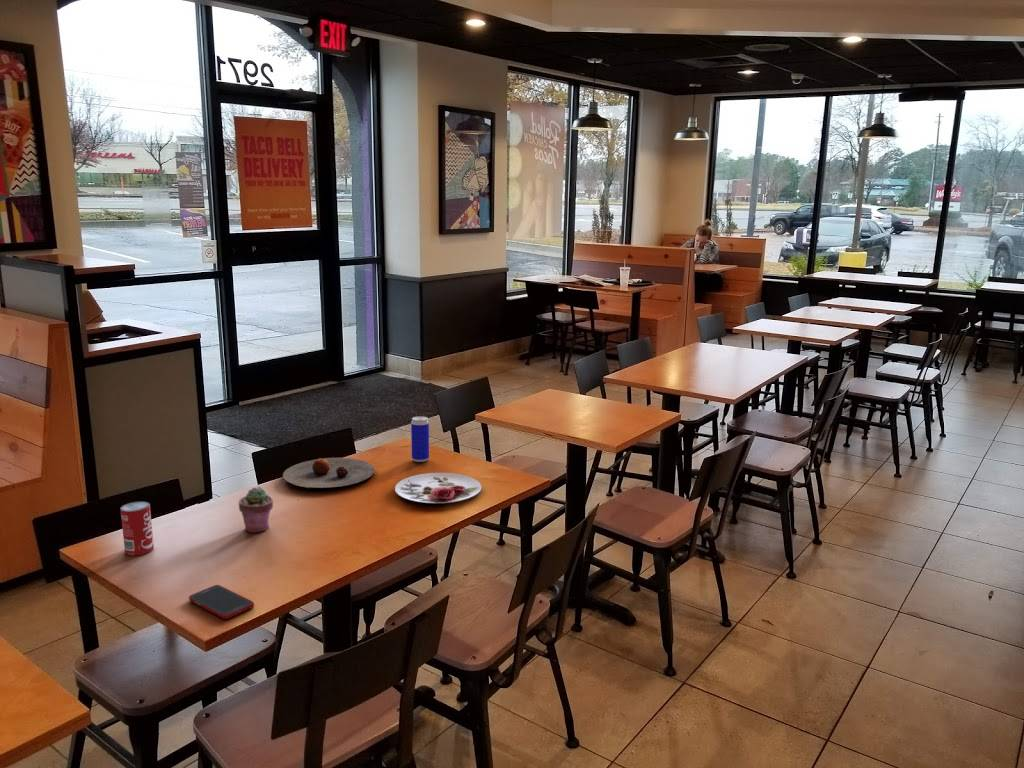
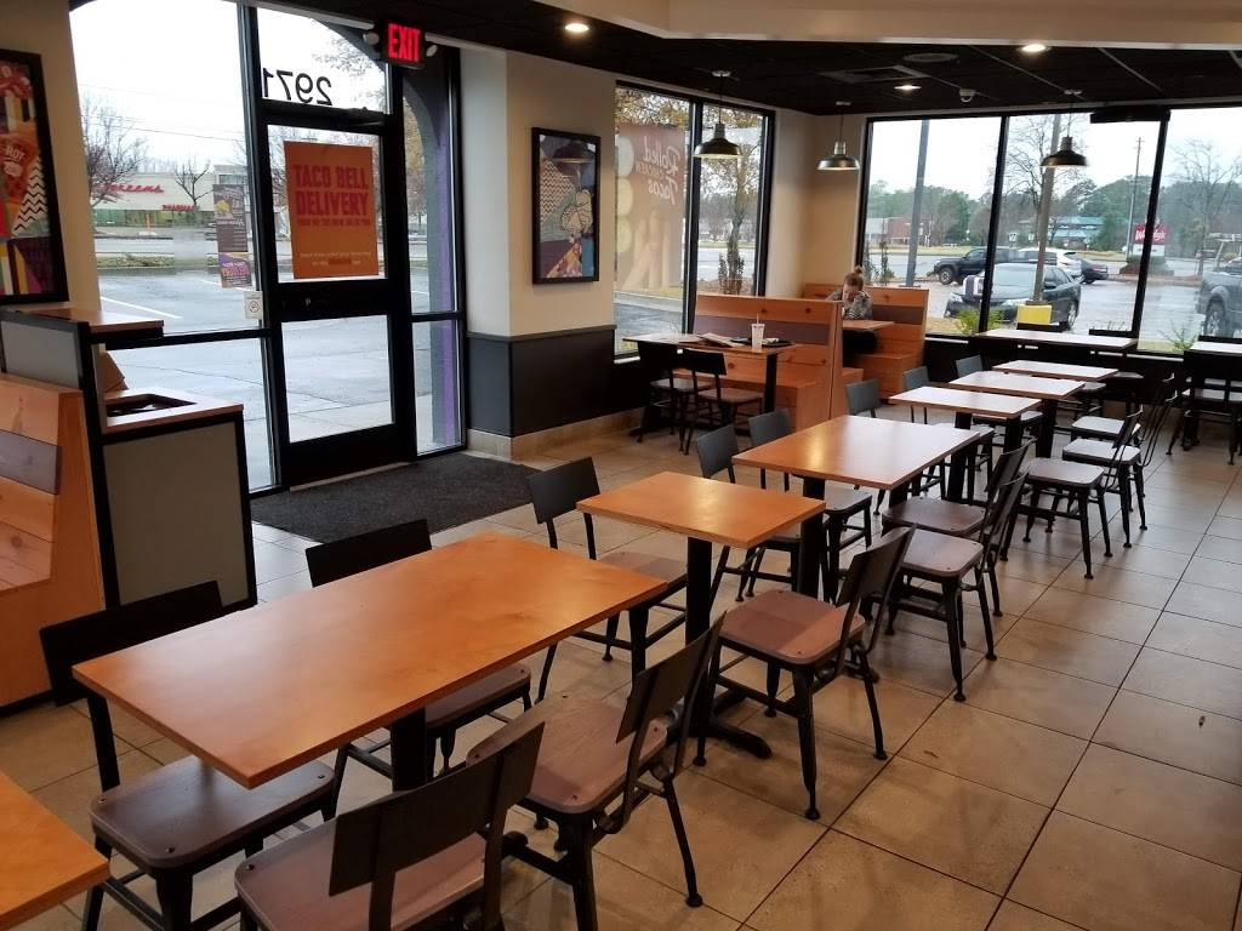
- plate [394,472,483,504]
- potted succulent [238,486,274,534]
- beverage can [410,415,430,463]
- plate [282,457,375,489]
- cell phone [188,584,255,620]
- beverage can [119,501,155,557]
